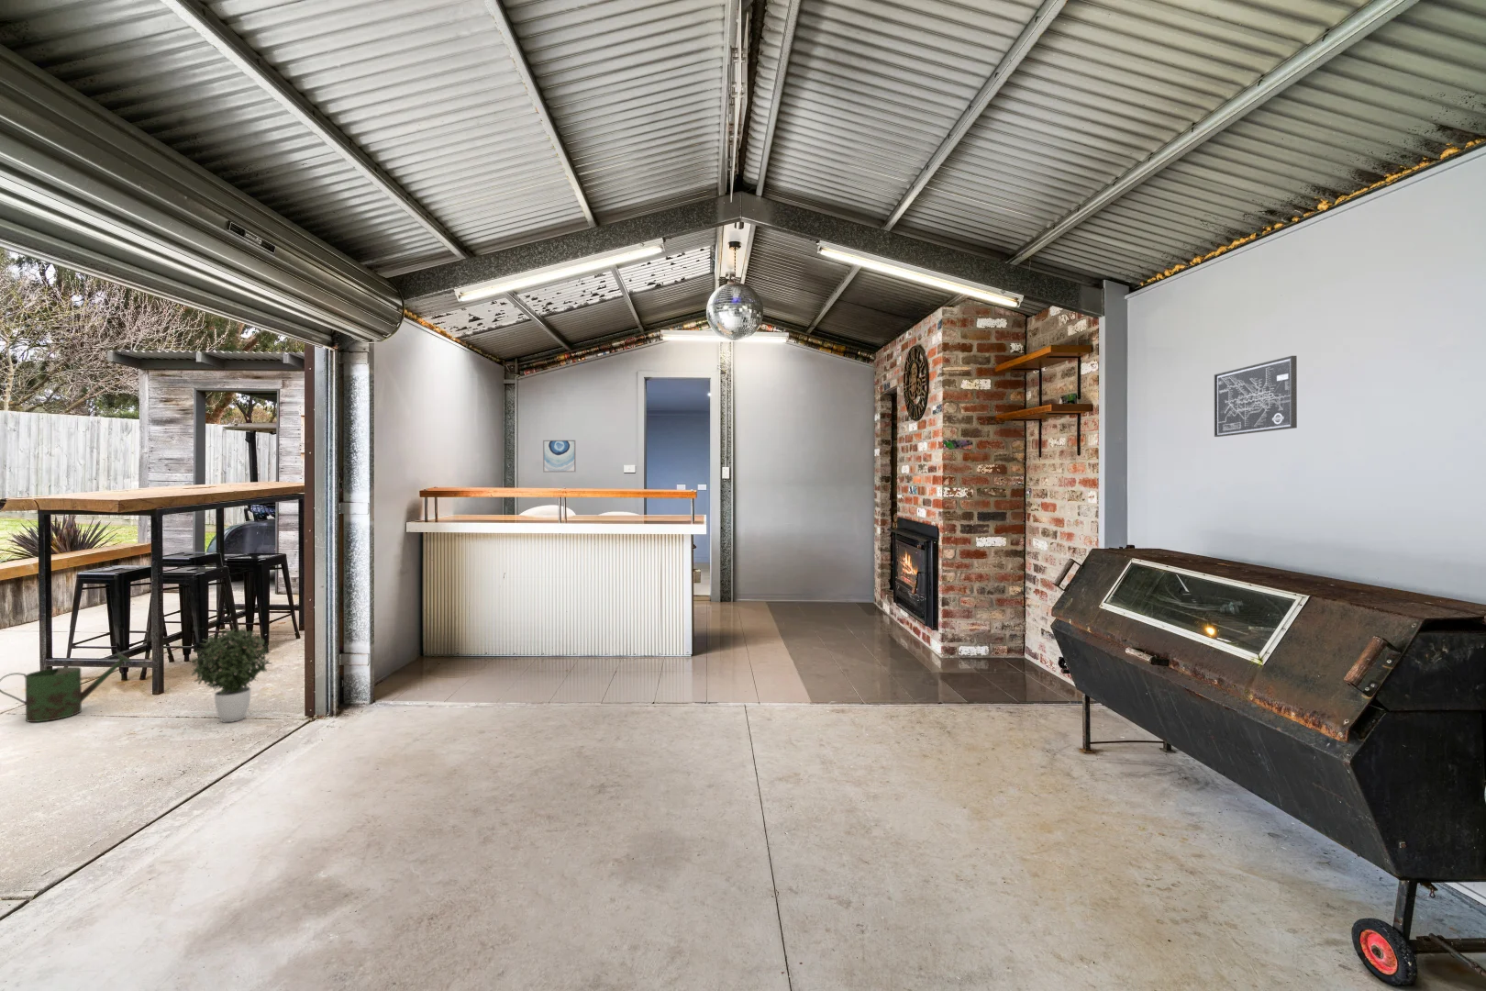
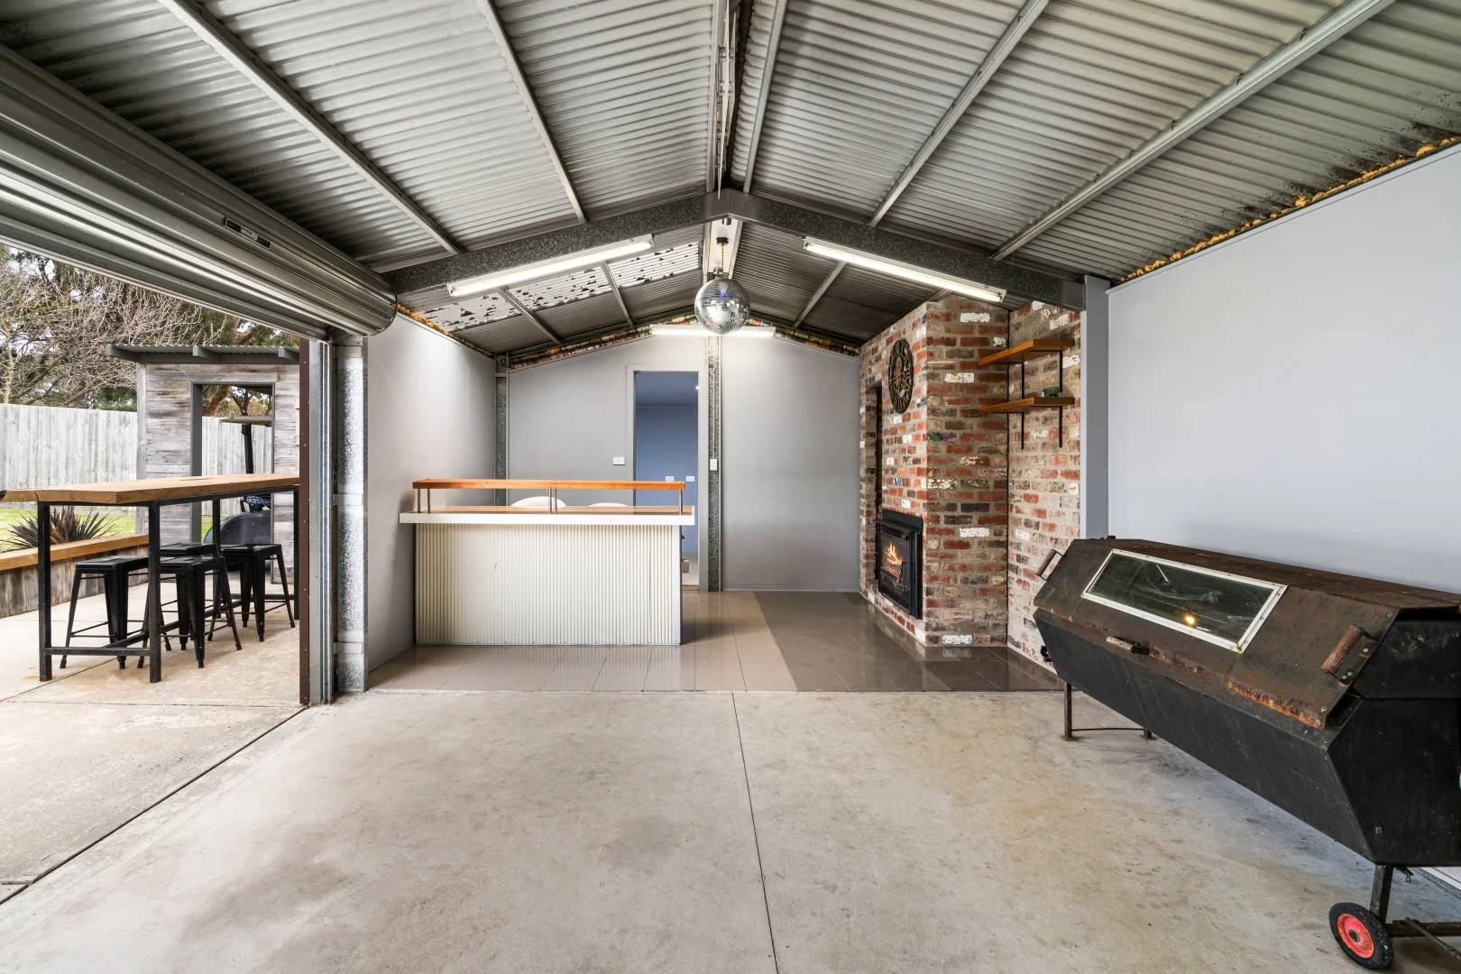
- wall art [1214,355,1298,438]
- wall art [542,439,577,473]
- watering can [0,651,133,723]
- potted plant [189,627,273,723]
